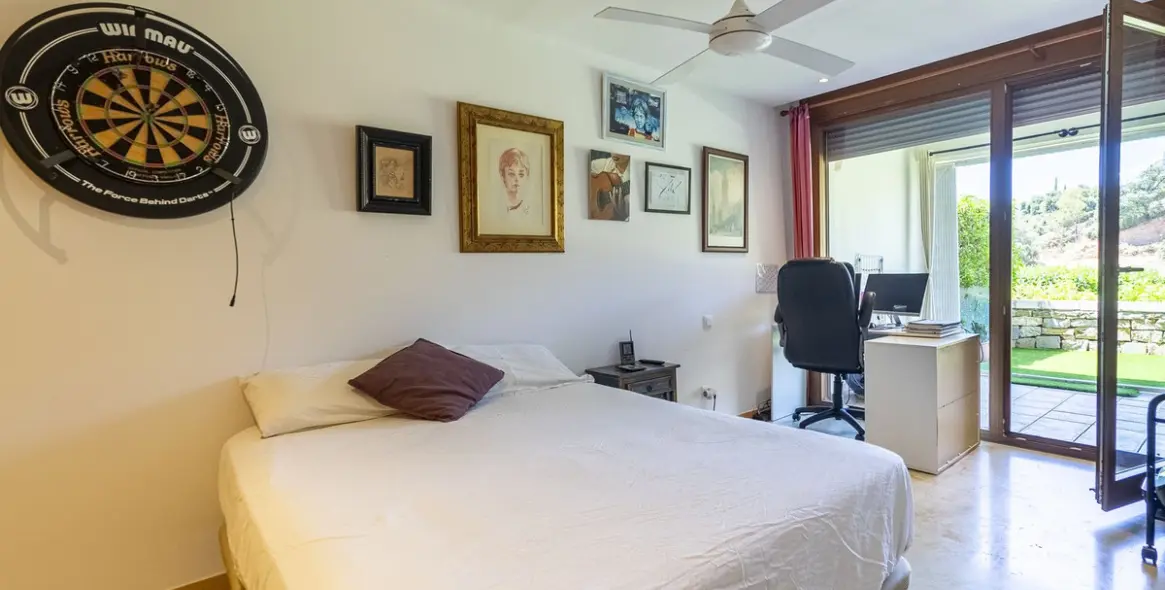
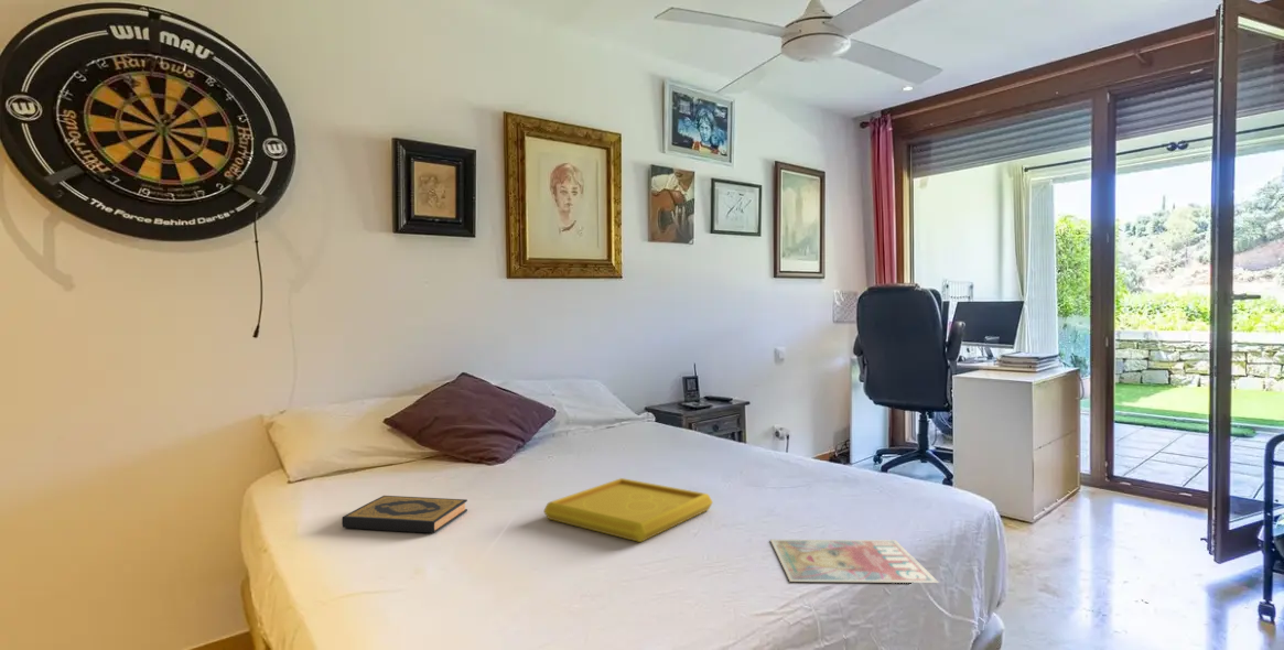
+ magazine [769,539,940,584]
+ hardback book [341,495,468,534]
+ serving tray [542,477,714,543]
